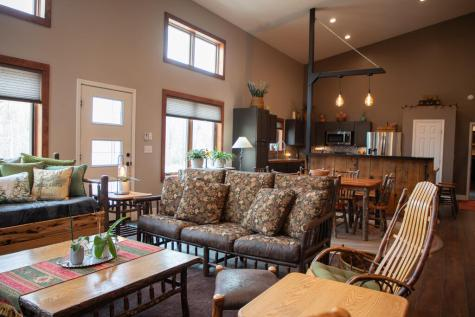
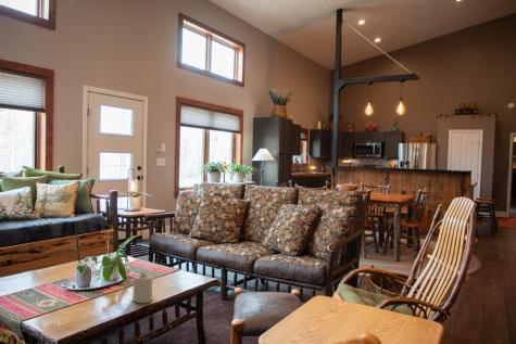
+ candle [131,270,153,304]
